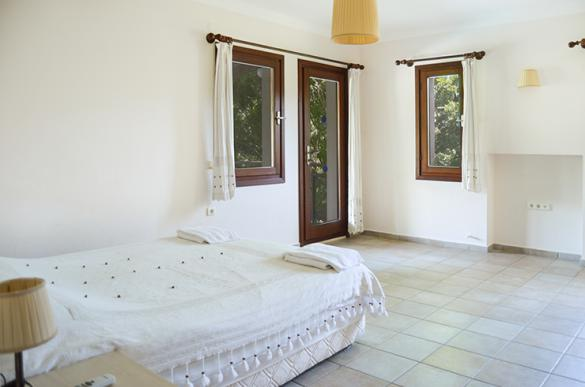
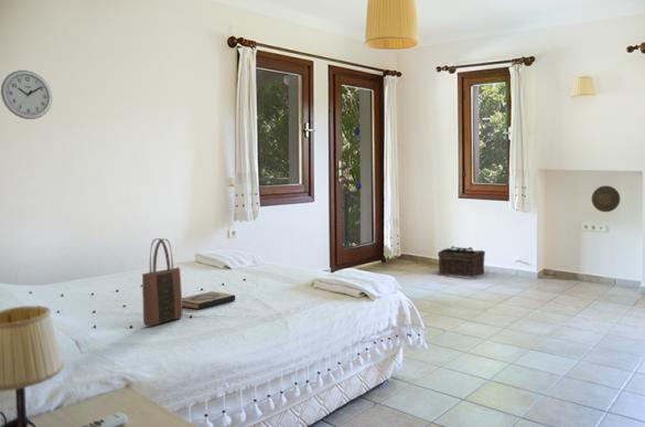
+ hardback book [182,290,236,310]
+ wall clock [0,70,53,120]
+ decorative plate [591,184,621,213]
+ tote bag [141,237,183,328]
+ basket [437,245,486,278]
